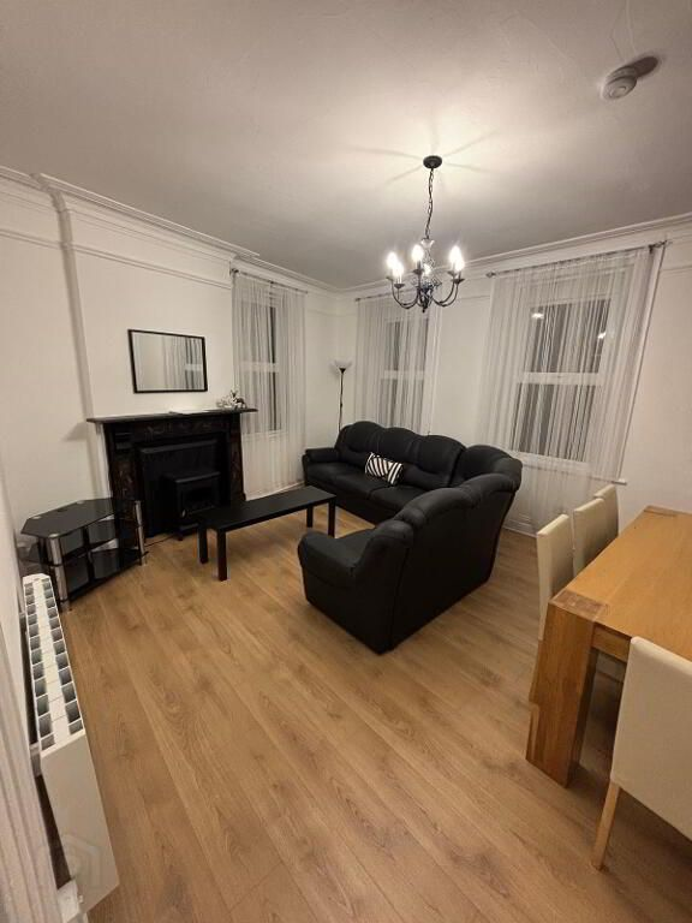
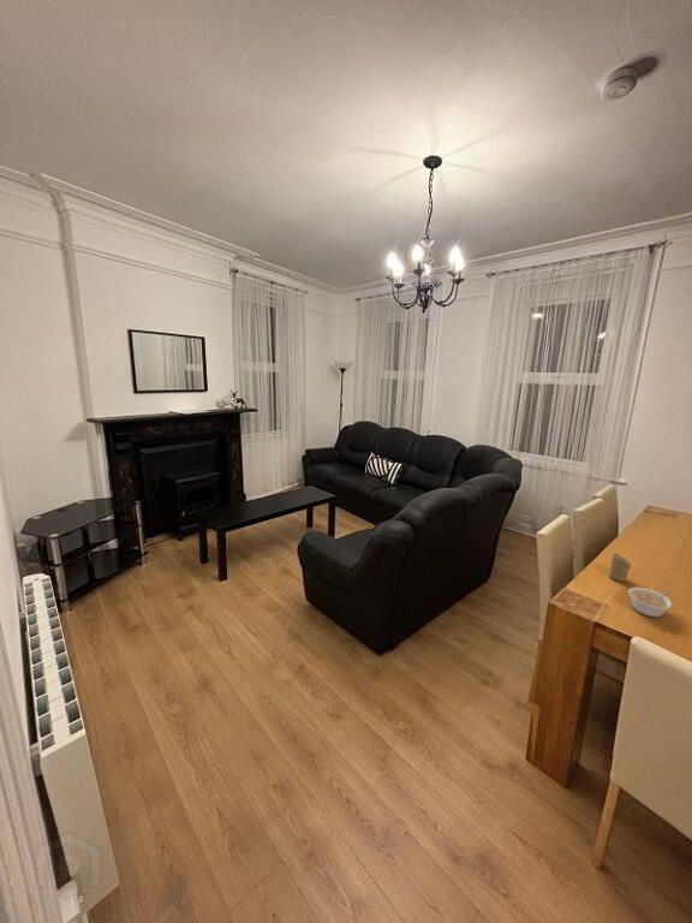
+ candle [608,552,632,583]
+ legume [627,586,674,618]
